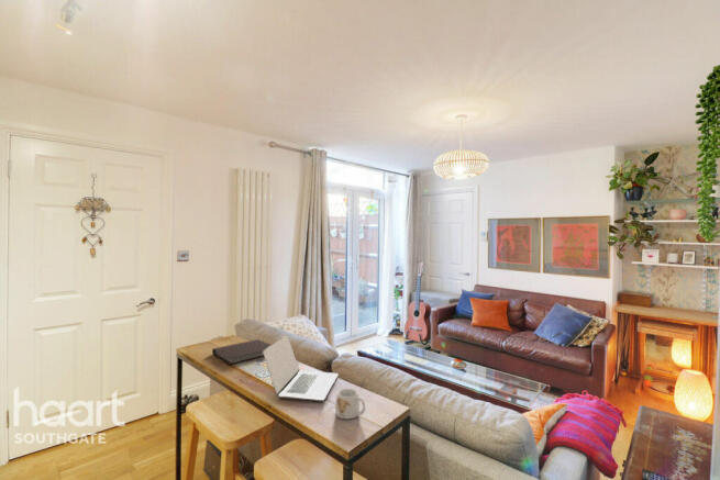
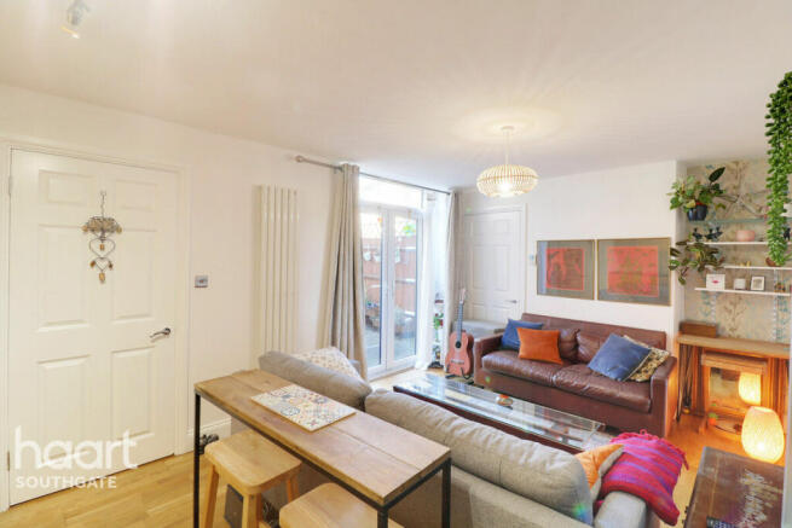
- mug [334,388,366,420]
- laptop [263,333,340,402]
- notebook [211,338,272,366]
